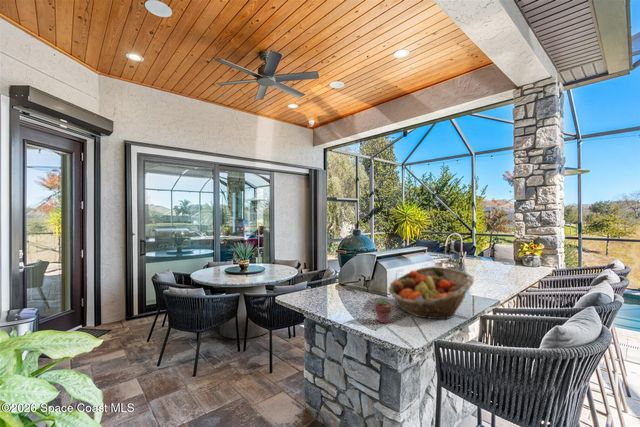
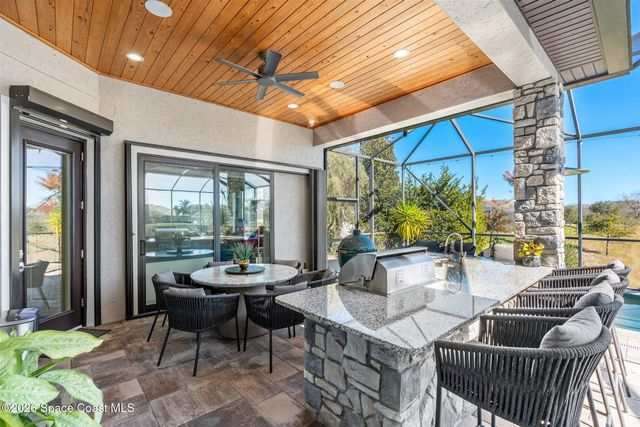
- potted succulent [373,296,394,324]
- fruit basket [387,266,475,321]
